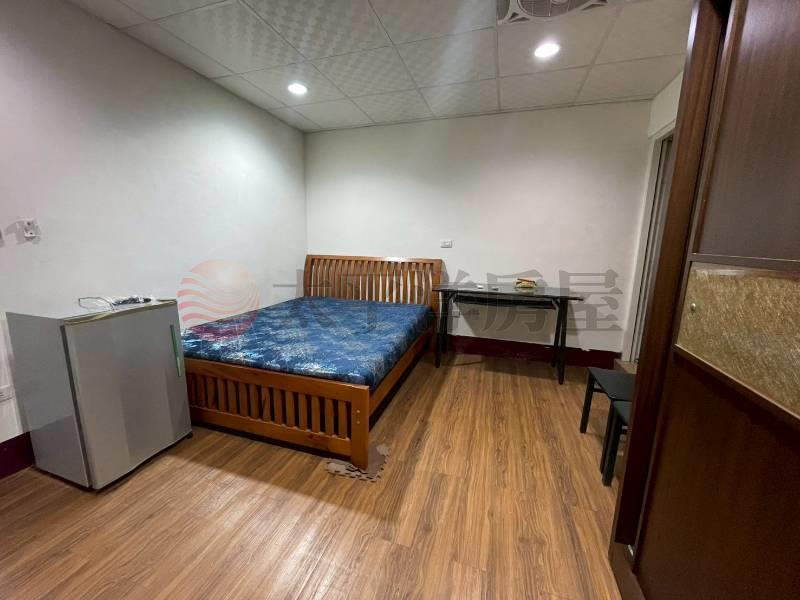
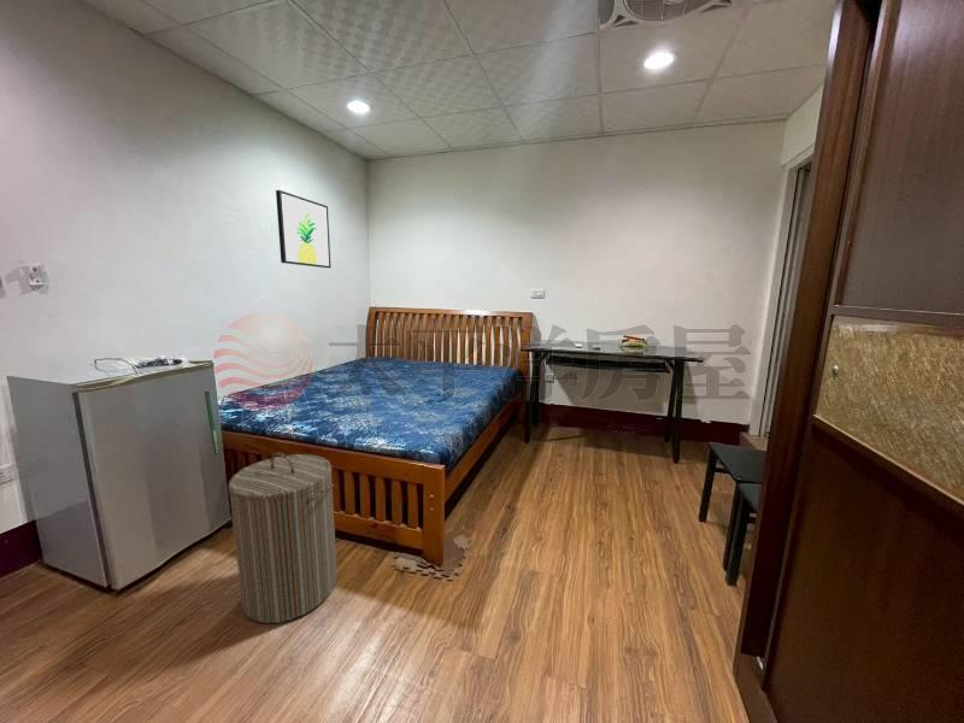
+ wall art [275,189,333,269]
+ laundry hamper [228,452,339,624]
